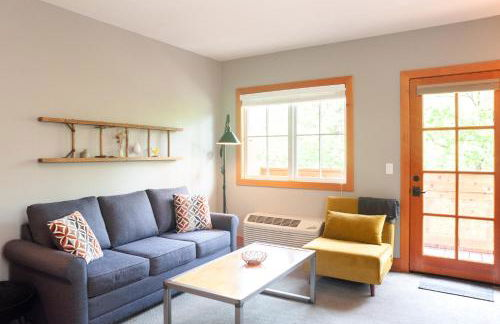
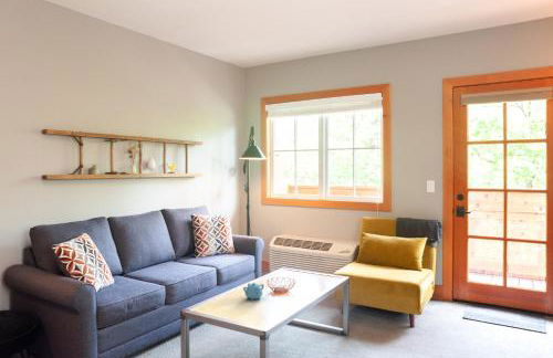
+ teapot [242,282,265,302]
